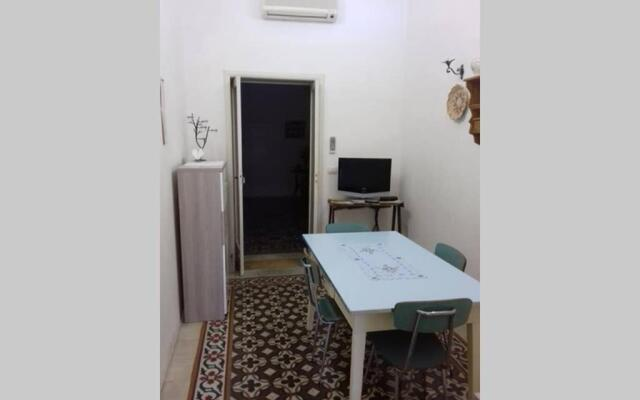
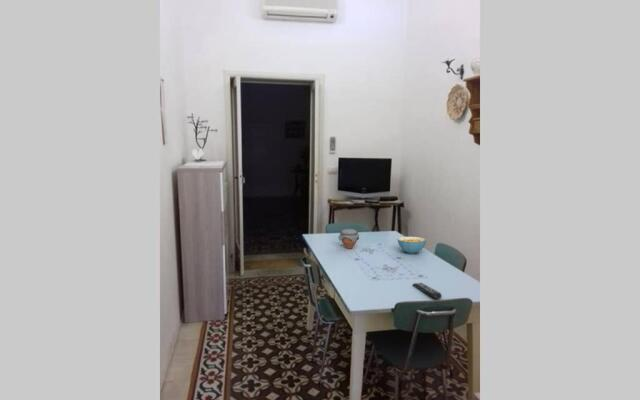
+ cereal bowl [397,236,427,255]
+ remote control [412,282,443,300]
+ jar [337,228,360,250]
